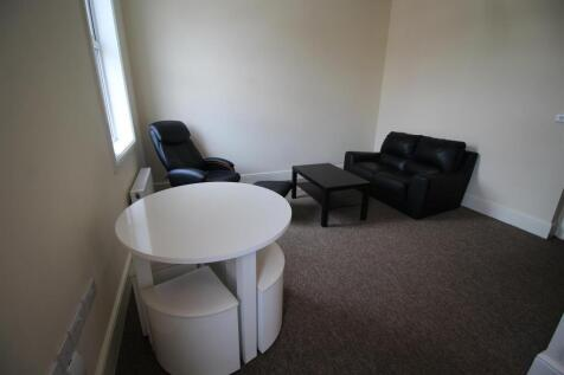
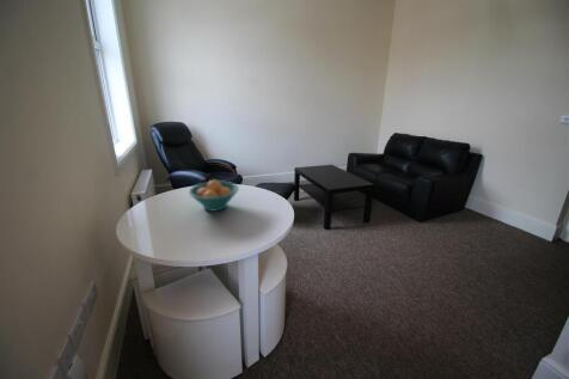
+ fruit bowl [186,179,240,213]
